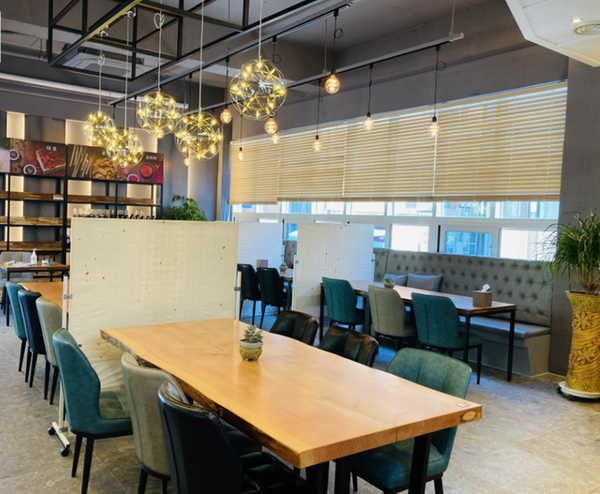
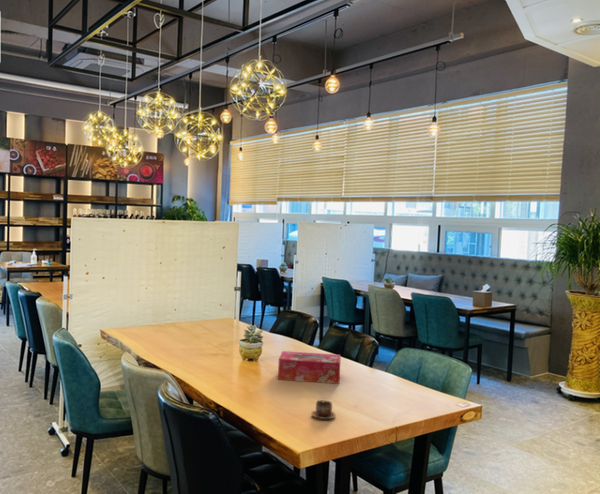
+ tissue box [277,350,341,385]
+ cup [310,399,337,420]
